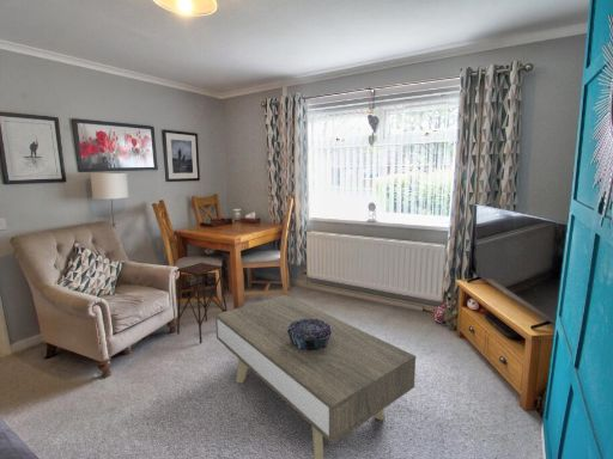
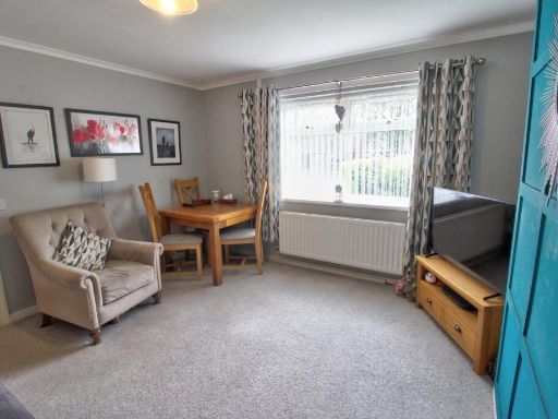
- decorative bowl [287,319,332,350]
- side table [176,262,229,344]
- coffee table [214,294,417,459]
